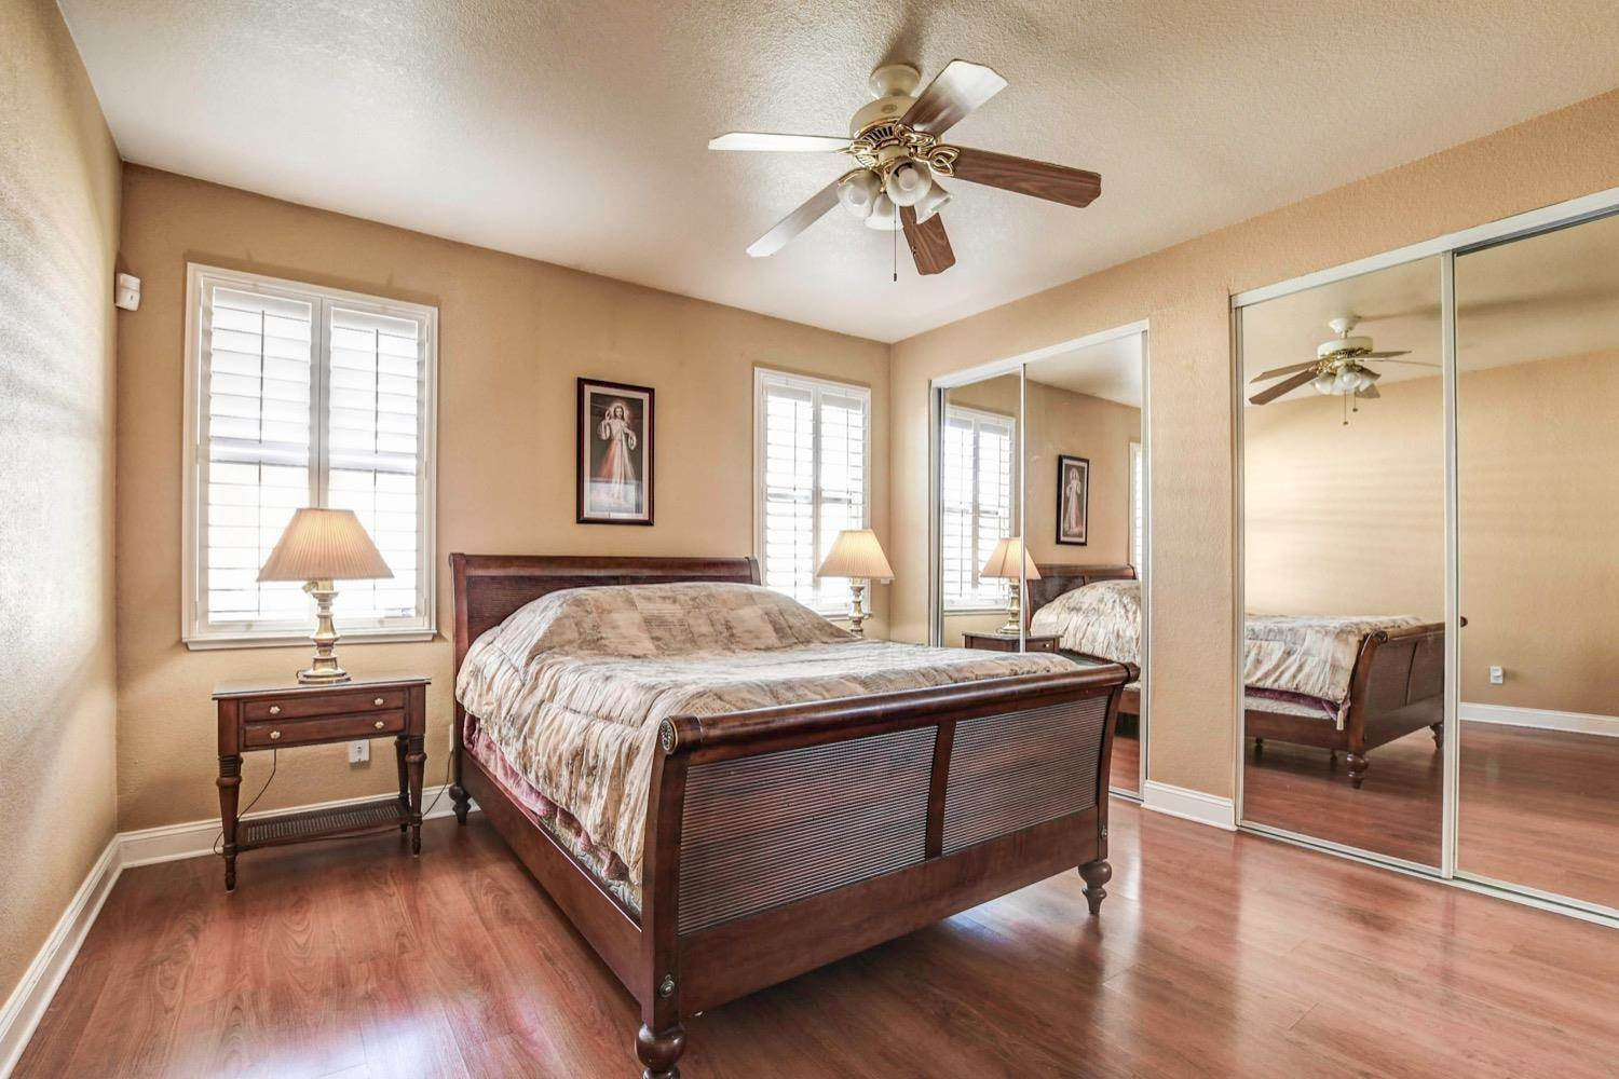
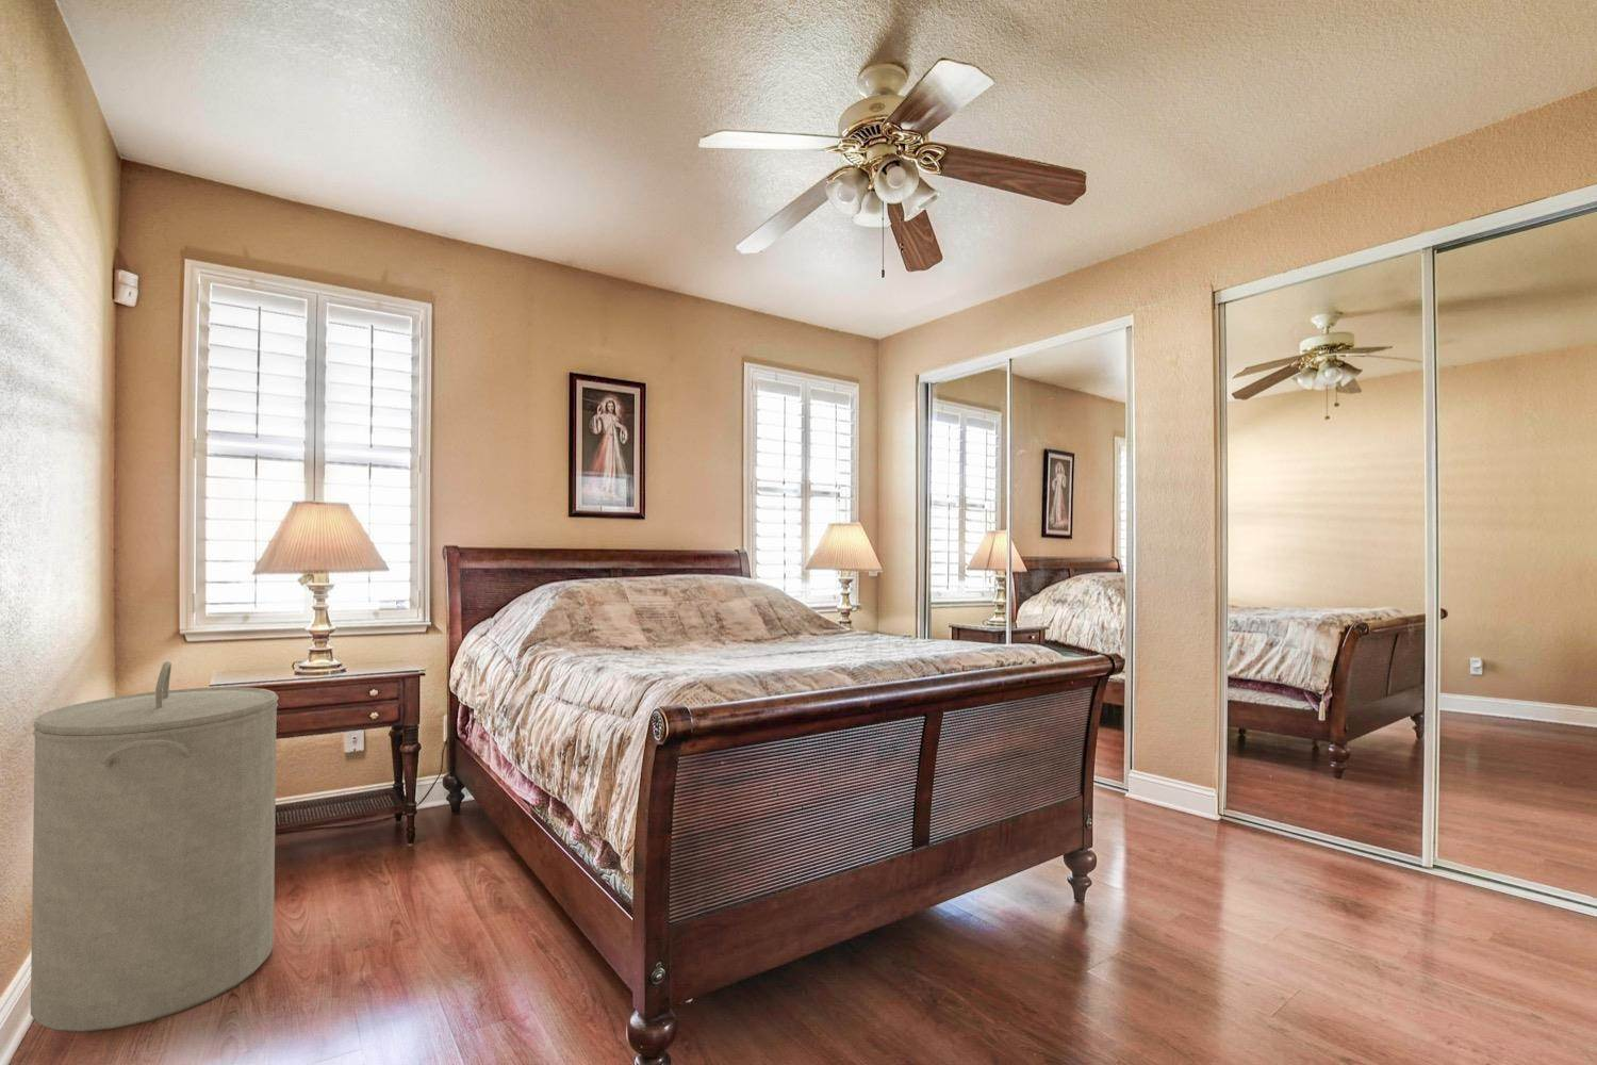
+ laundry hamper [30,661,280,1033]
